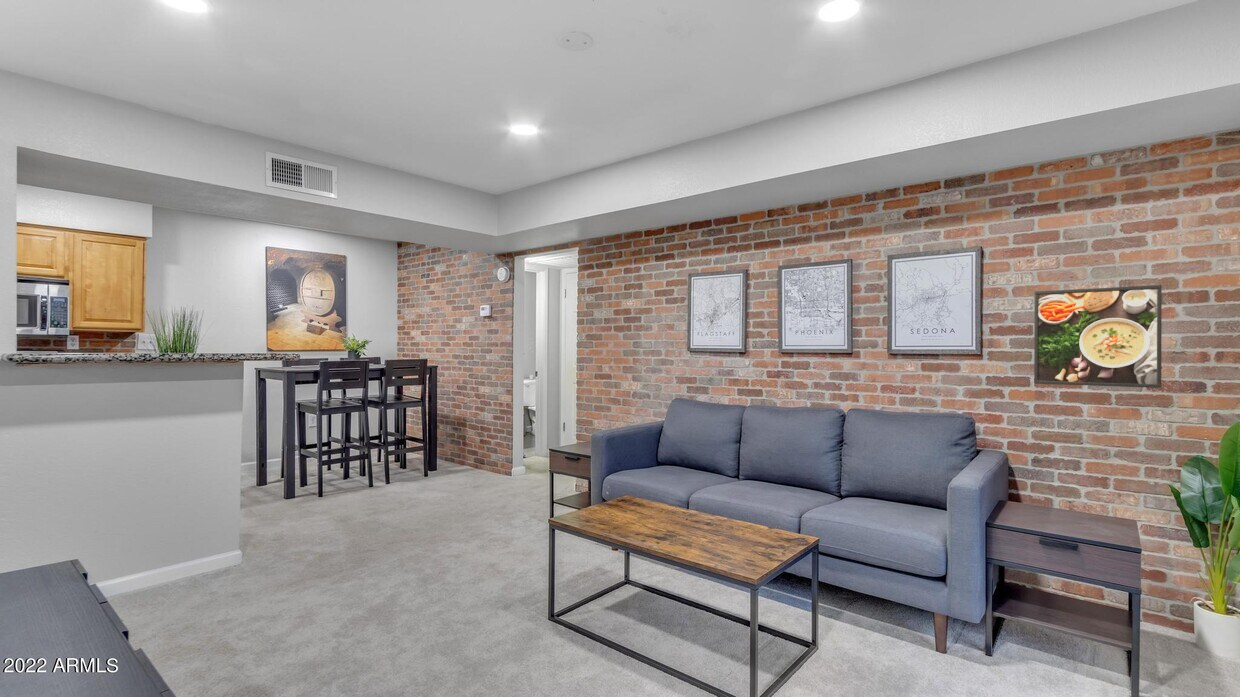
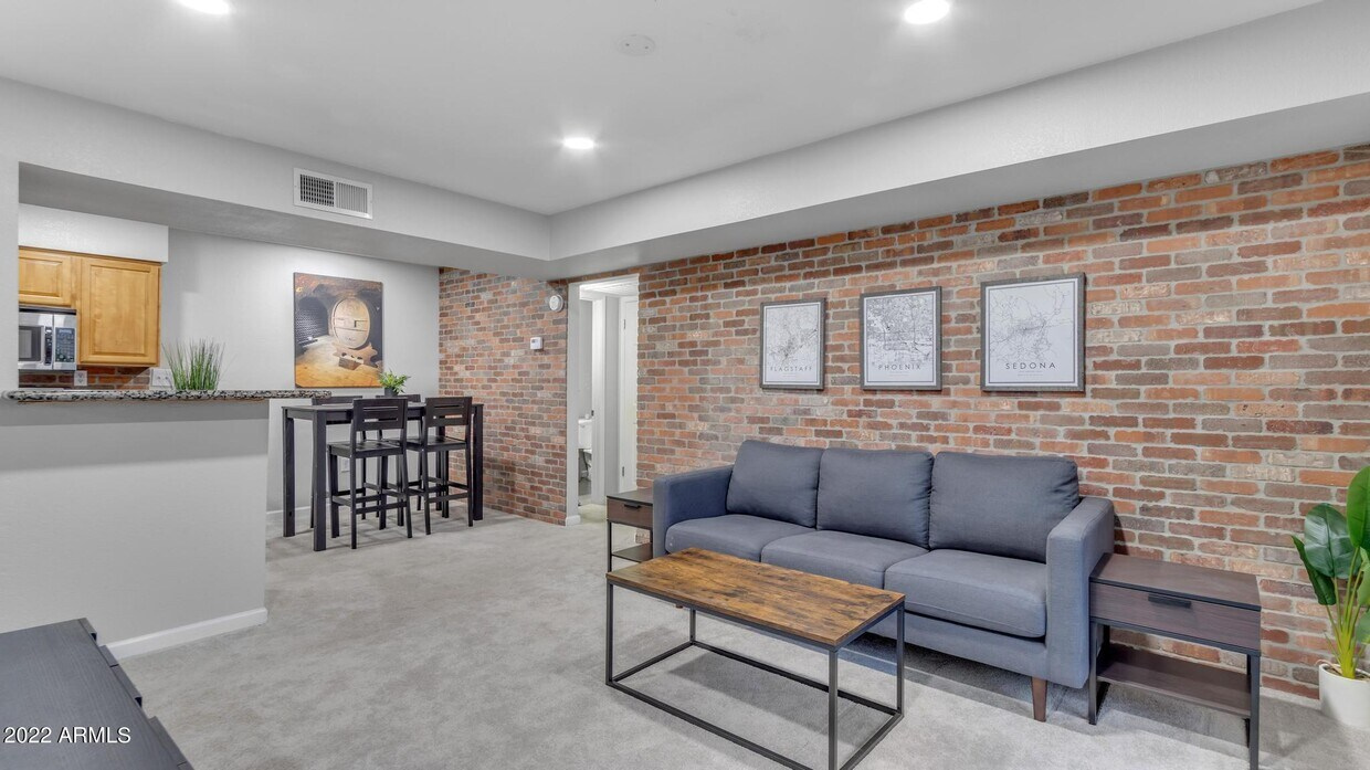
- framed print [1033,284,1163,389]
